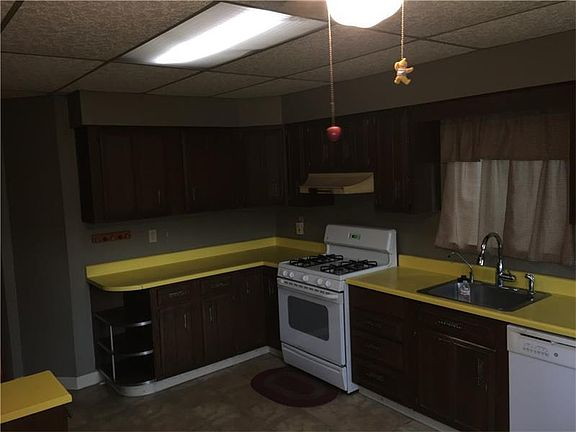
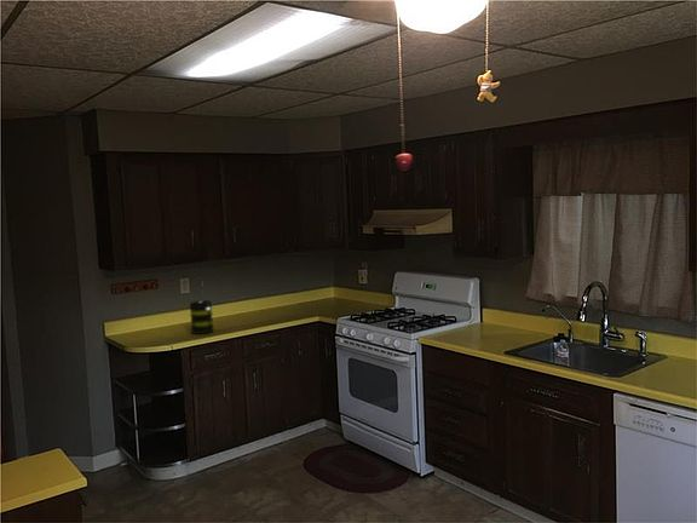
+ canister [189,299,214,335]
